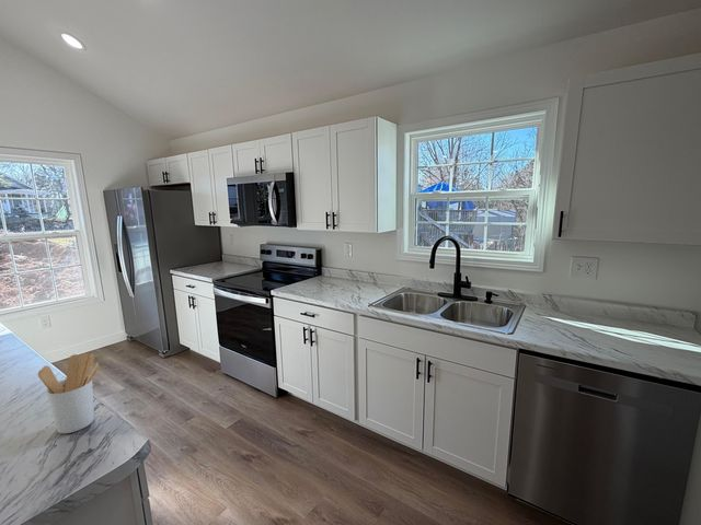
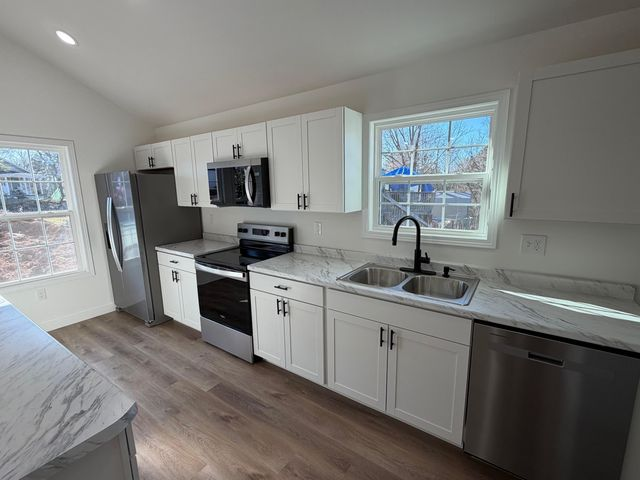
- utensil holder [37,352,100,434]
